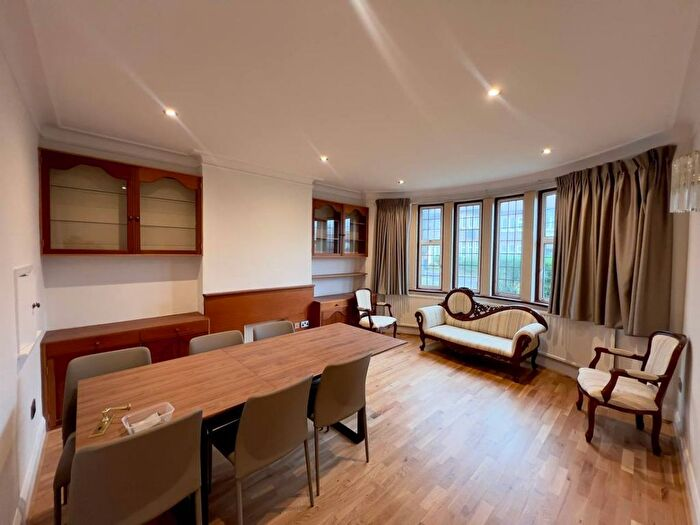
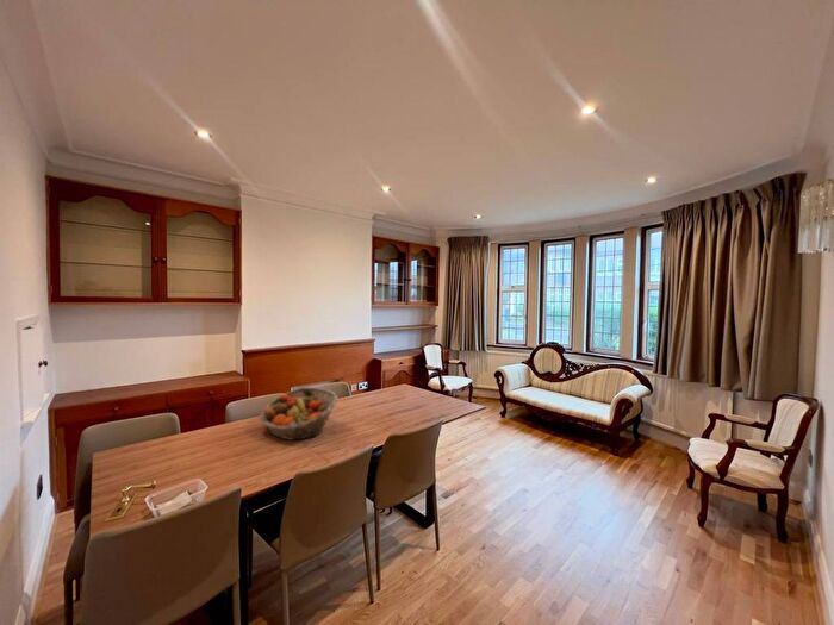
+ fruit basket [259,386,338,442]
